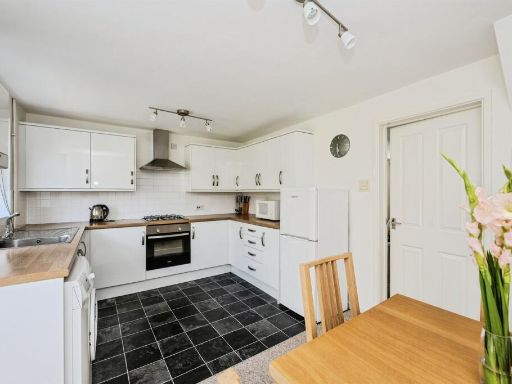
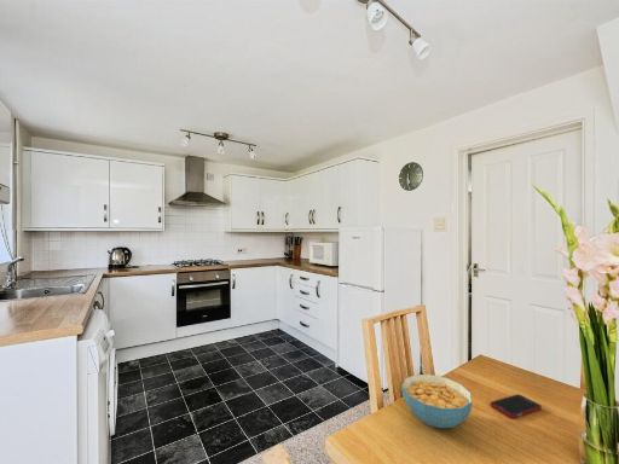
+ cereal bowl [401,373,473,429]
+ cell phone [490,393,543,419]
